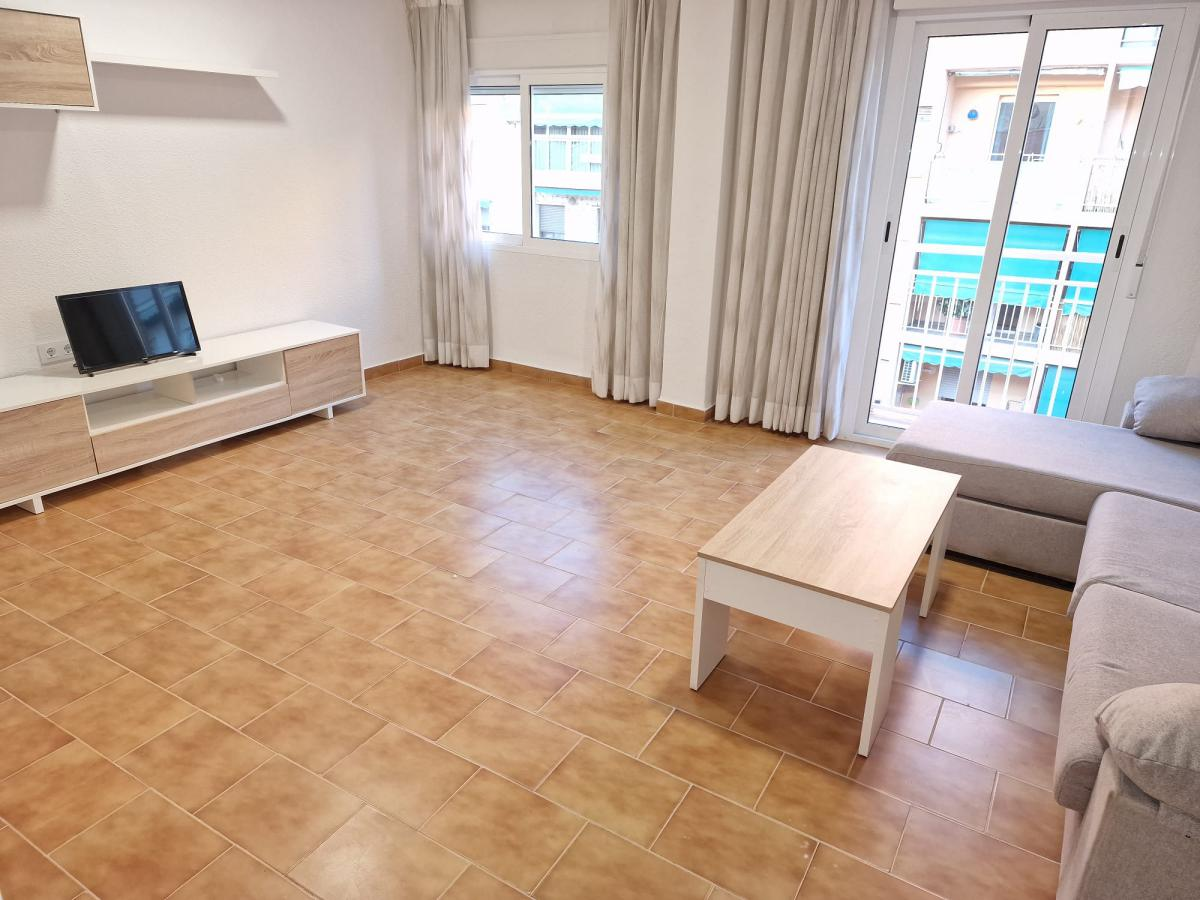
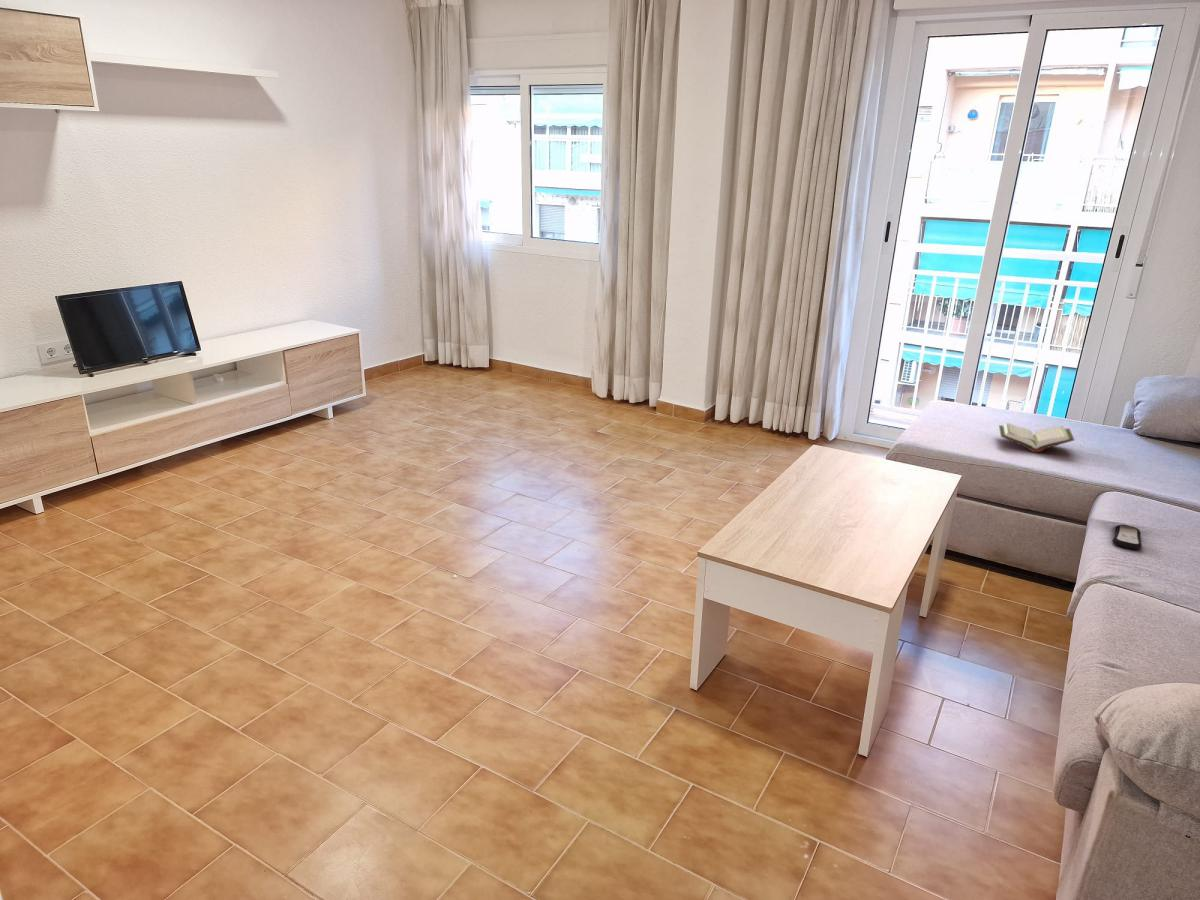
+ book [998,422,1075,453]
+ remote control [1112,524,1143,551]
